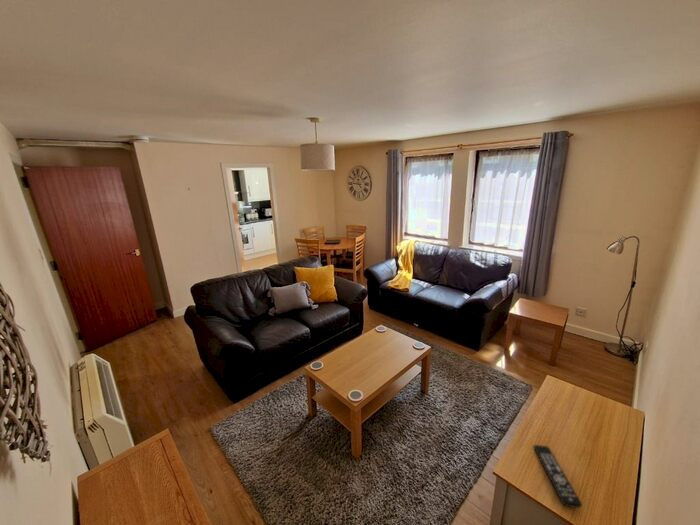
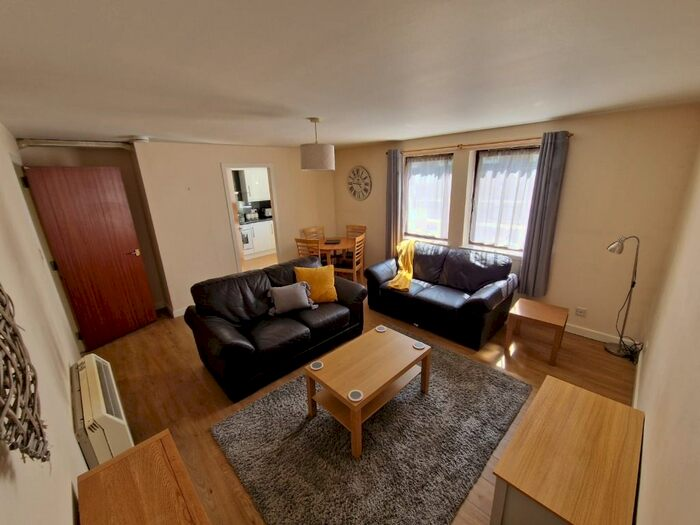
- remote control [533,444,583,509]
